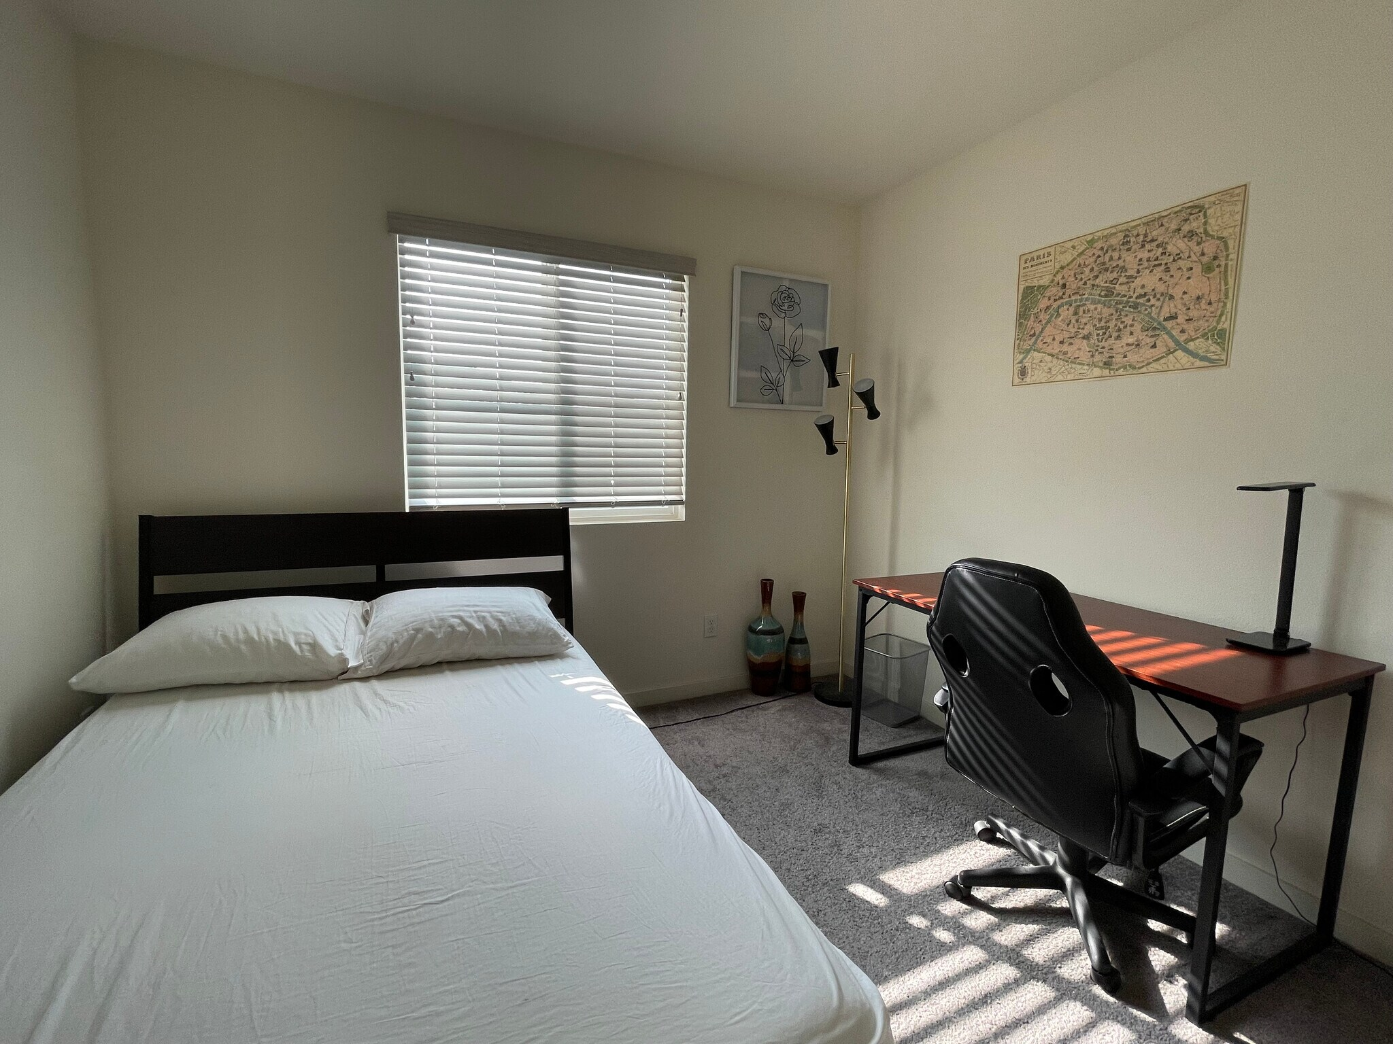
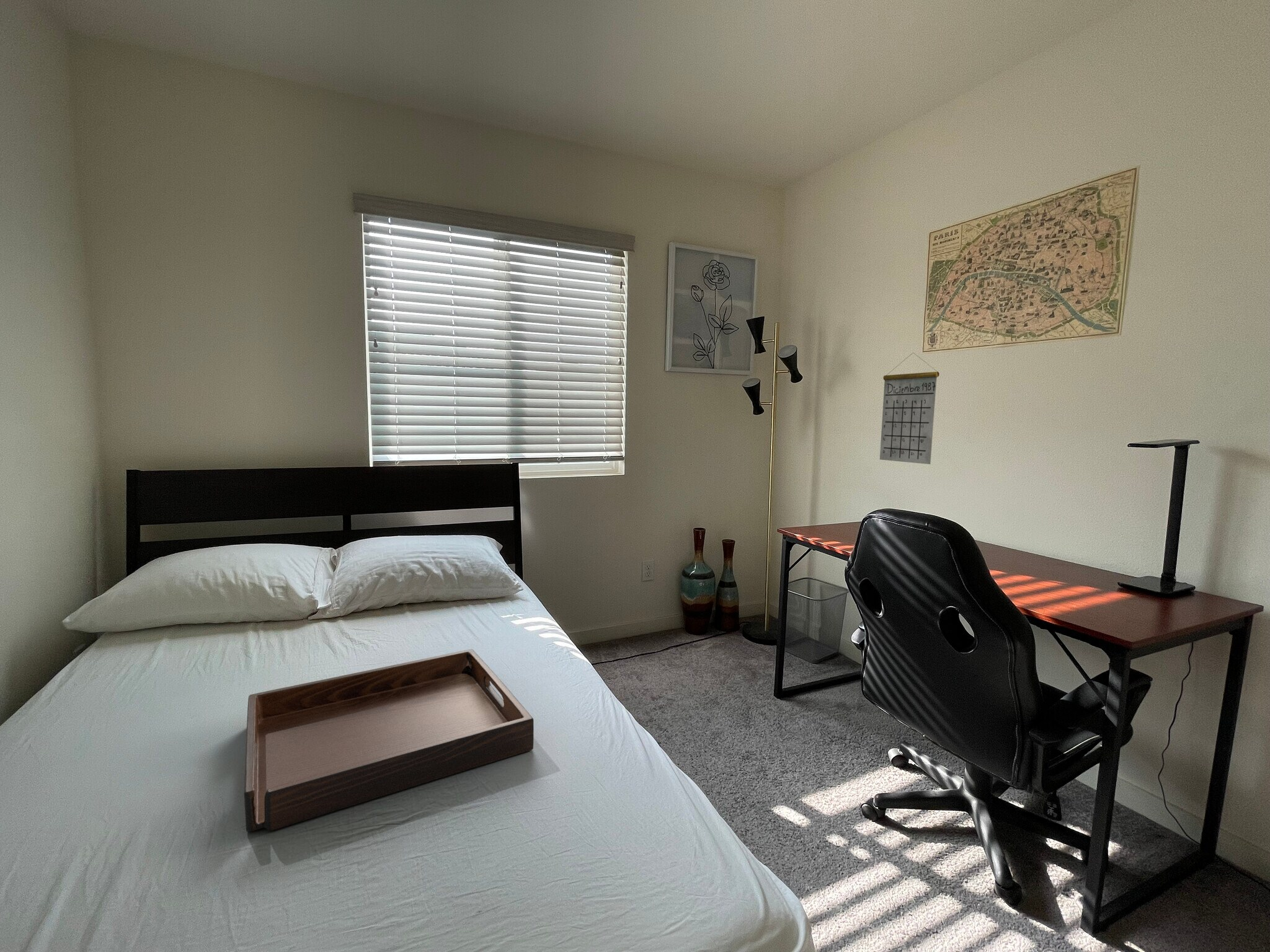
+ calendar [879,352,940,465]
+ serving tray [244,648,535,832]
